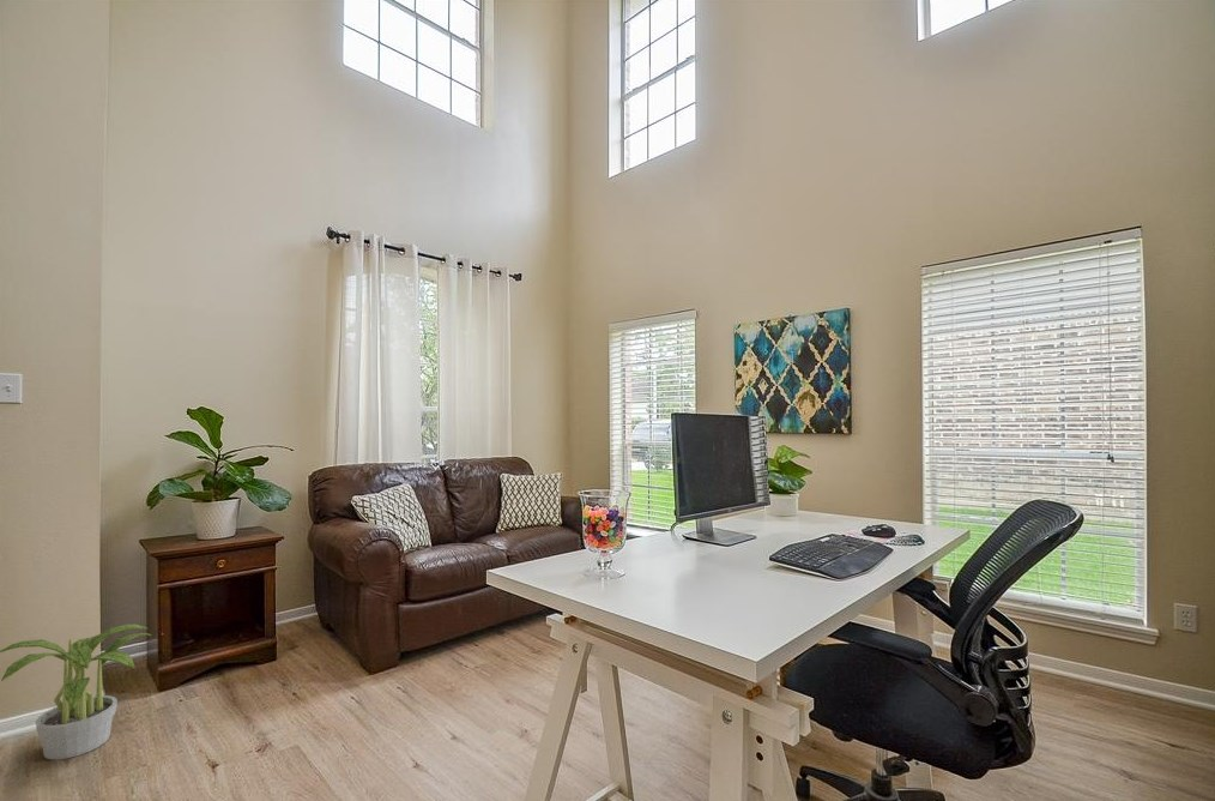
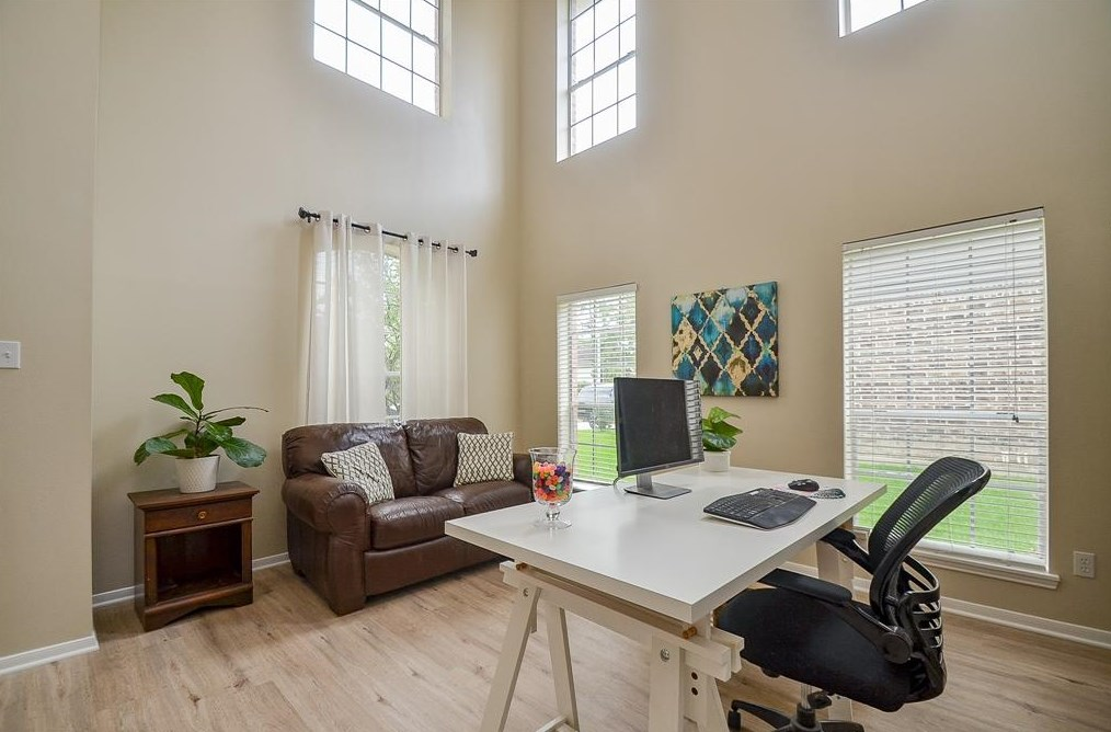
- potted plant [0,624,153,760]
